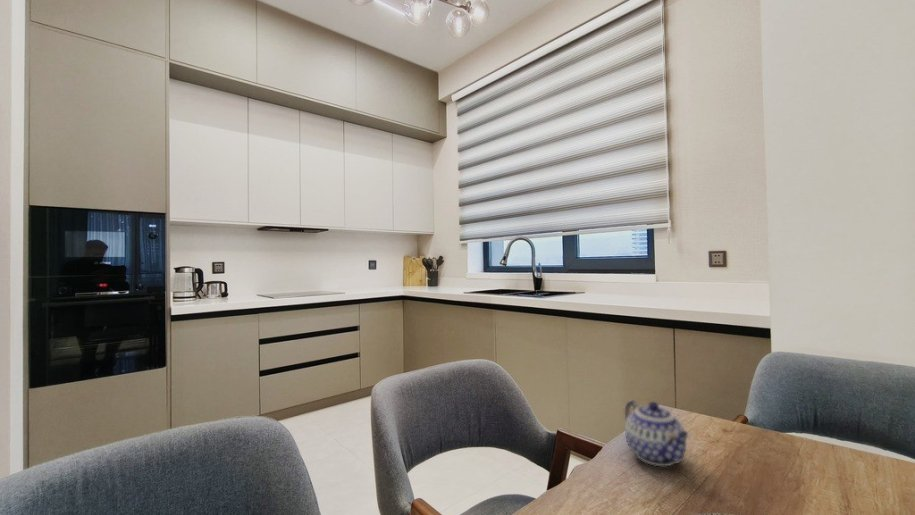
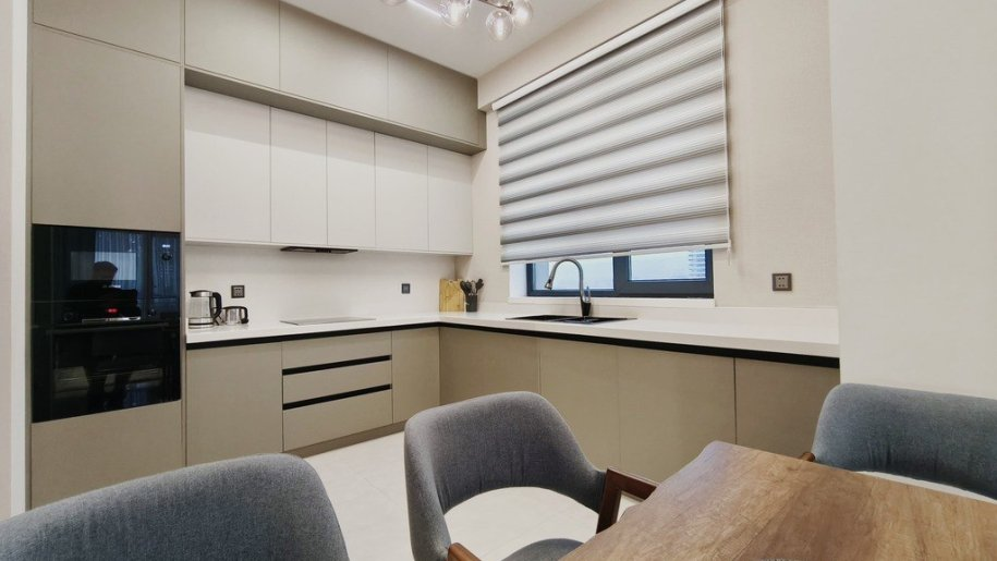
- teapot [624,399,692,467]
